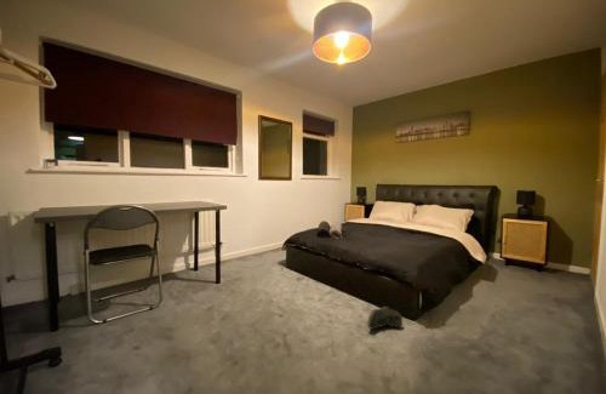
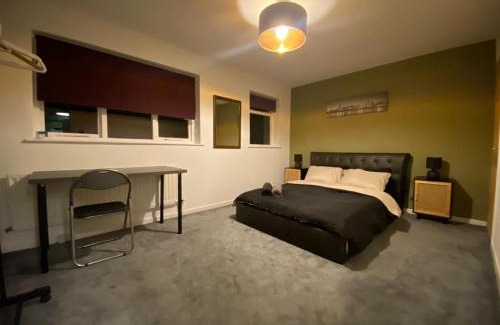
- sneaker [366,306,404,331]
